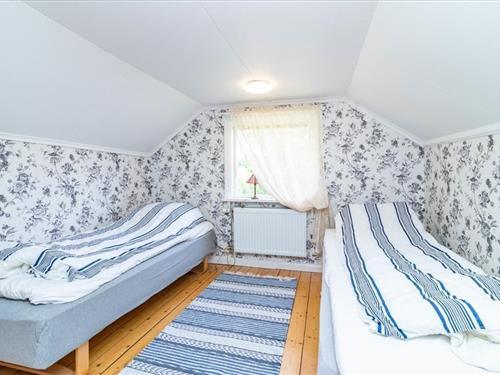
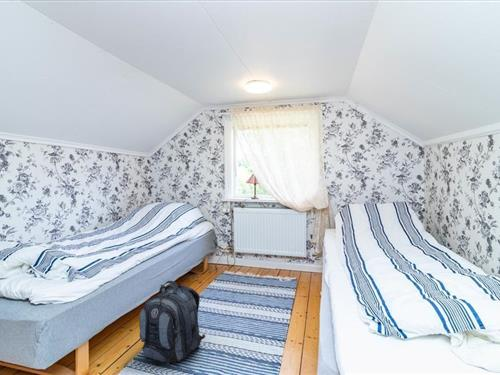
+ backpack [138,280,206,366]
